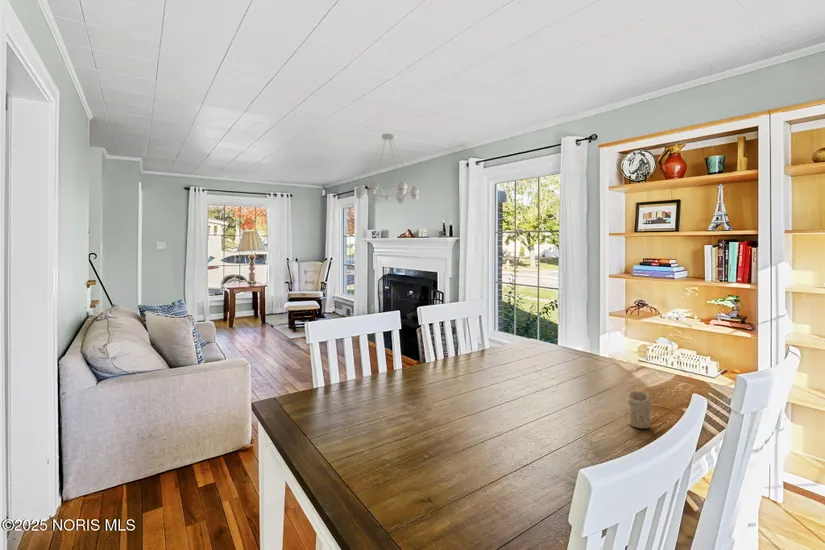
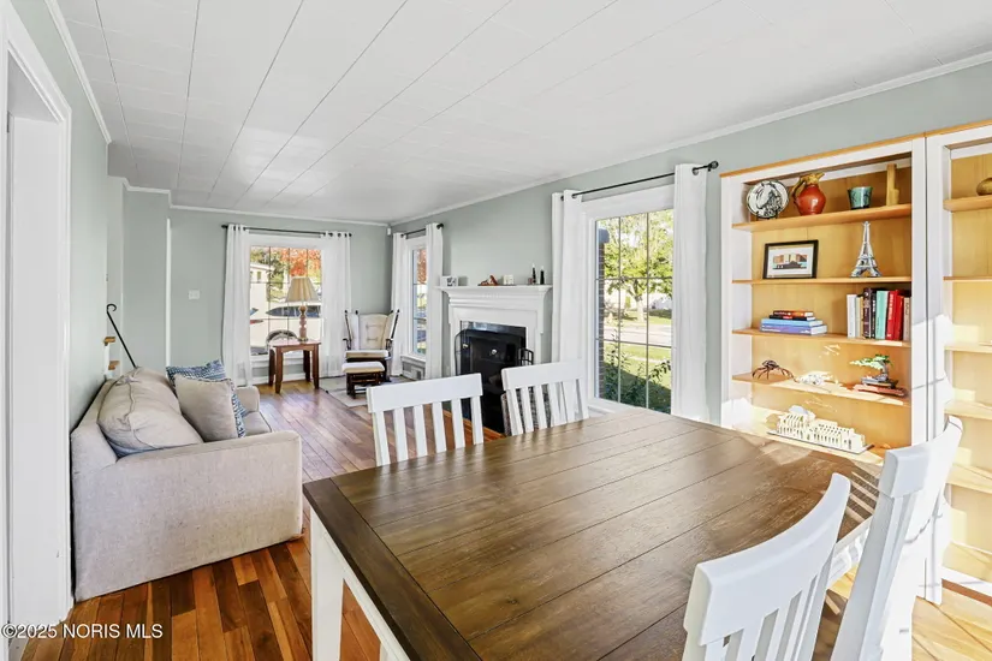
- chandelier [354,133,420,204]
- candle [626,390,652,429]
